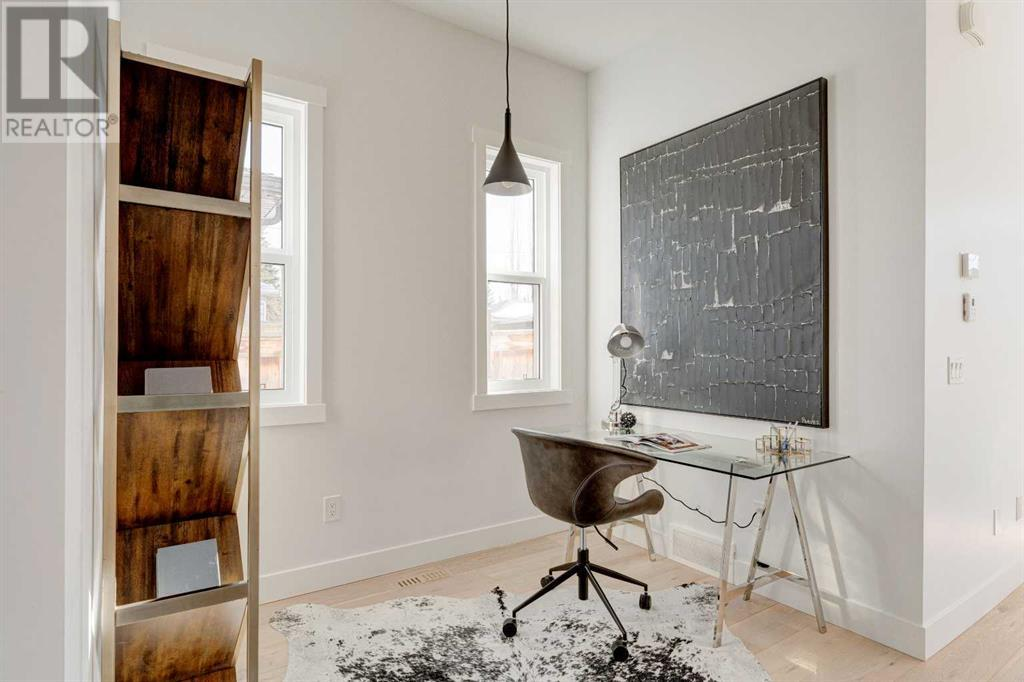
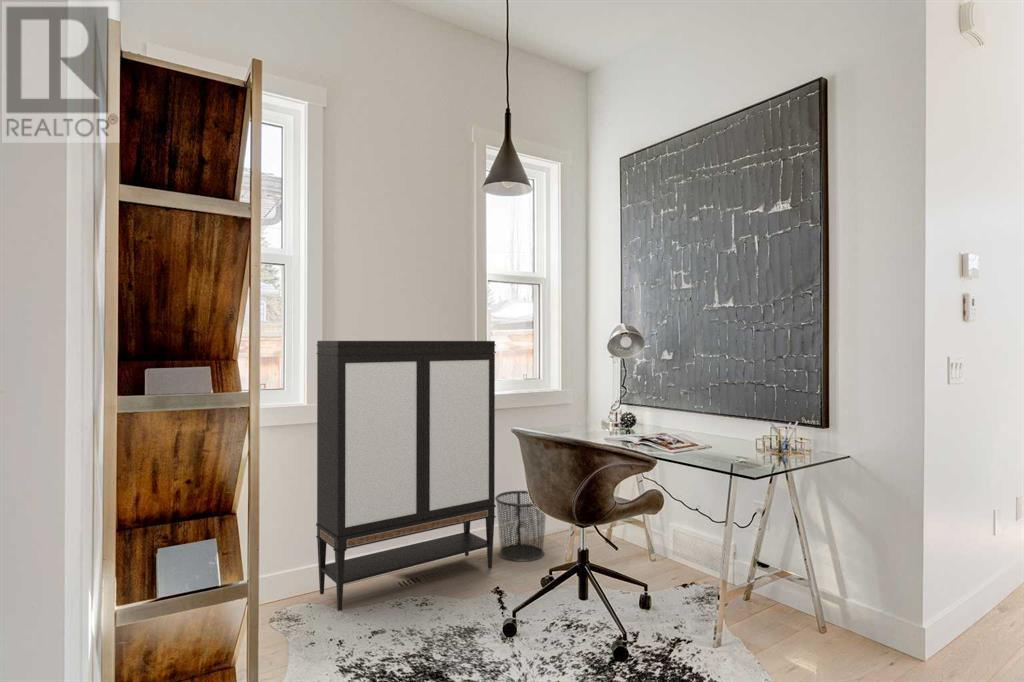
+ storage cabinet [315,340,497,612]
+ waste bin [495,490,547,563]
